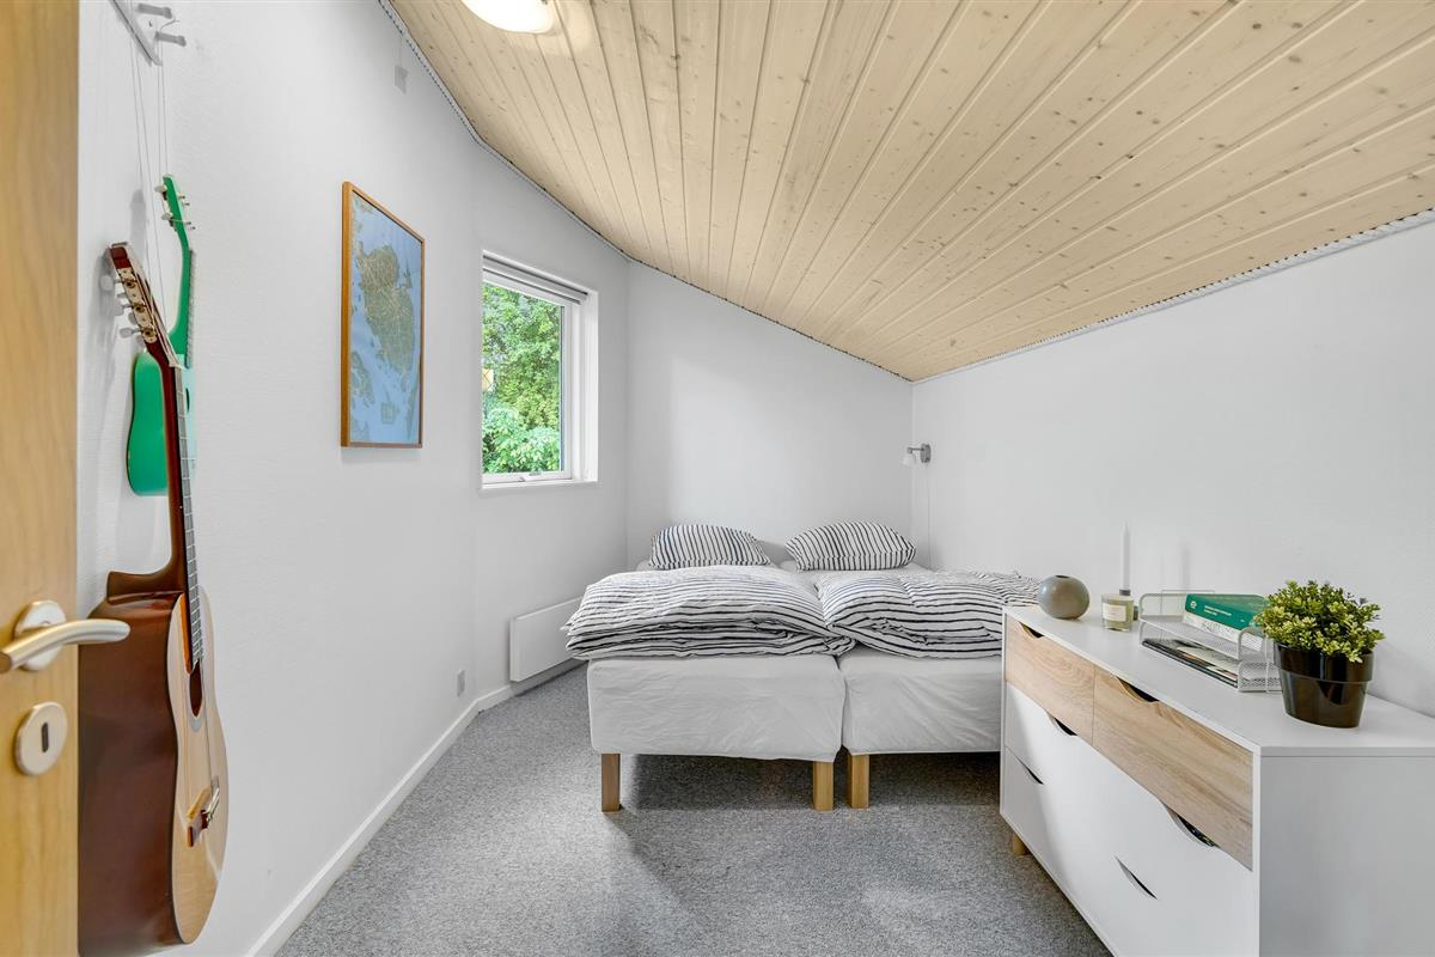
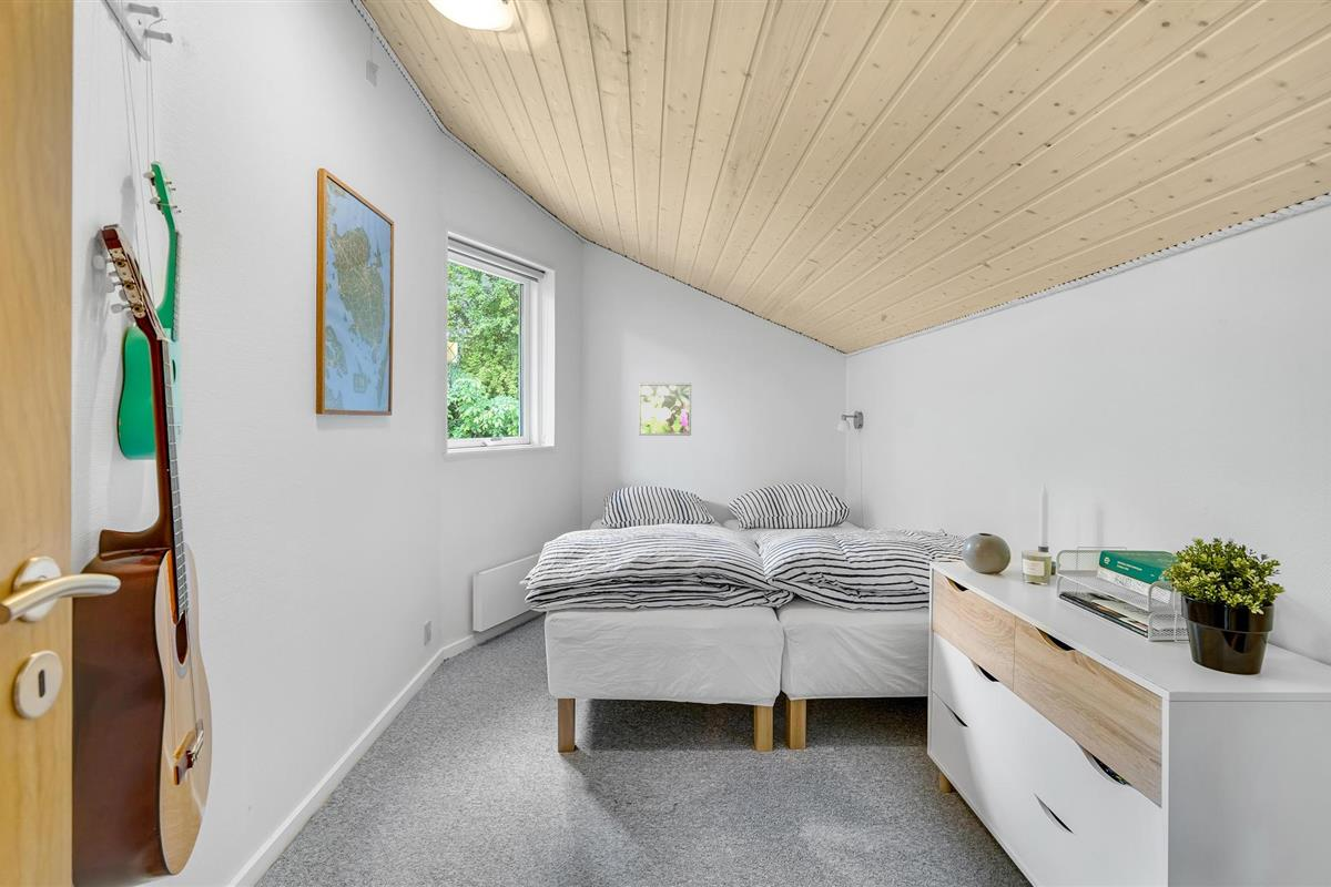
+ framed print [638,381,692,437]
